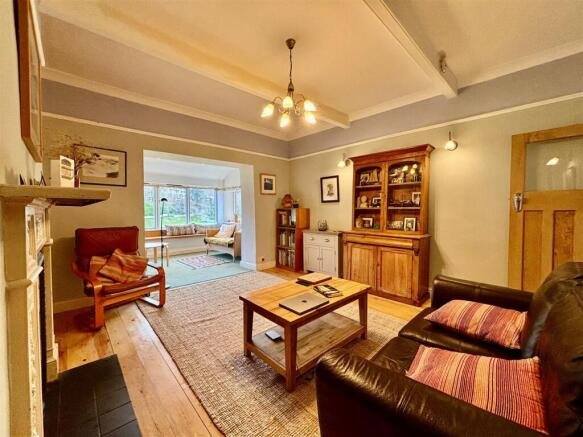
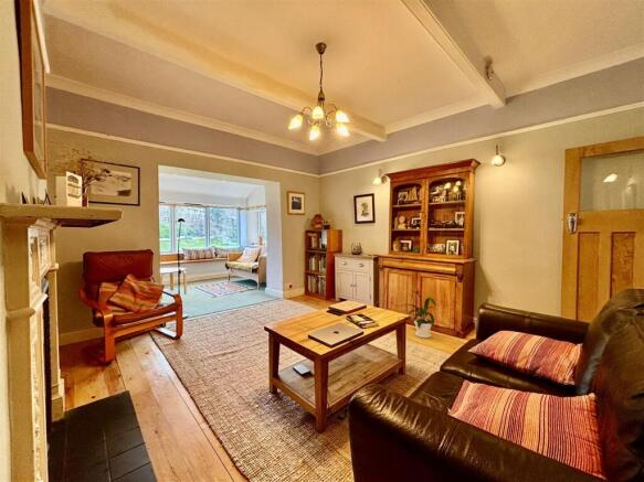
+ house plant [398,289,436,339]
